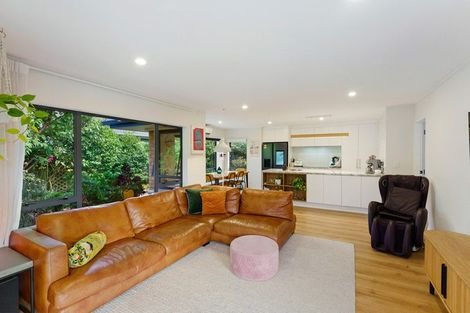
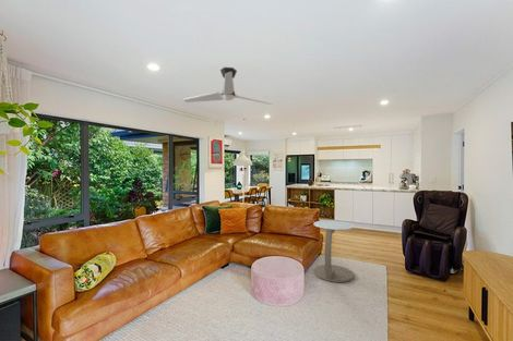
+ side table [312,219,355,283]
+ ceiling fan [182,66,273,106]
